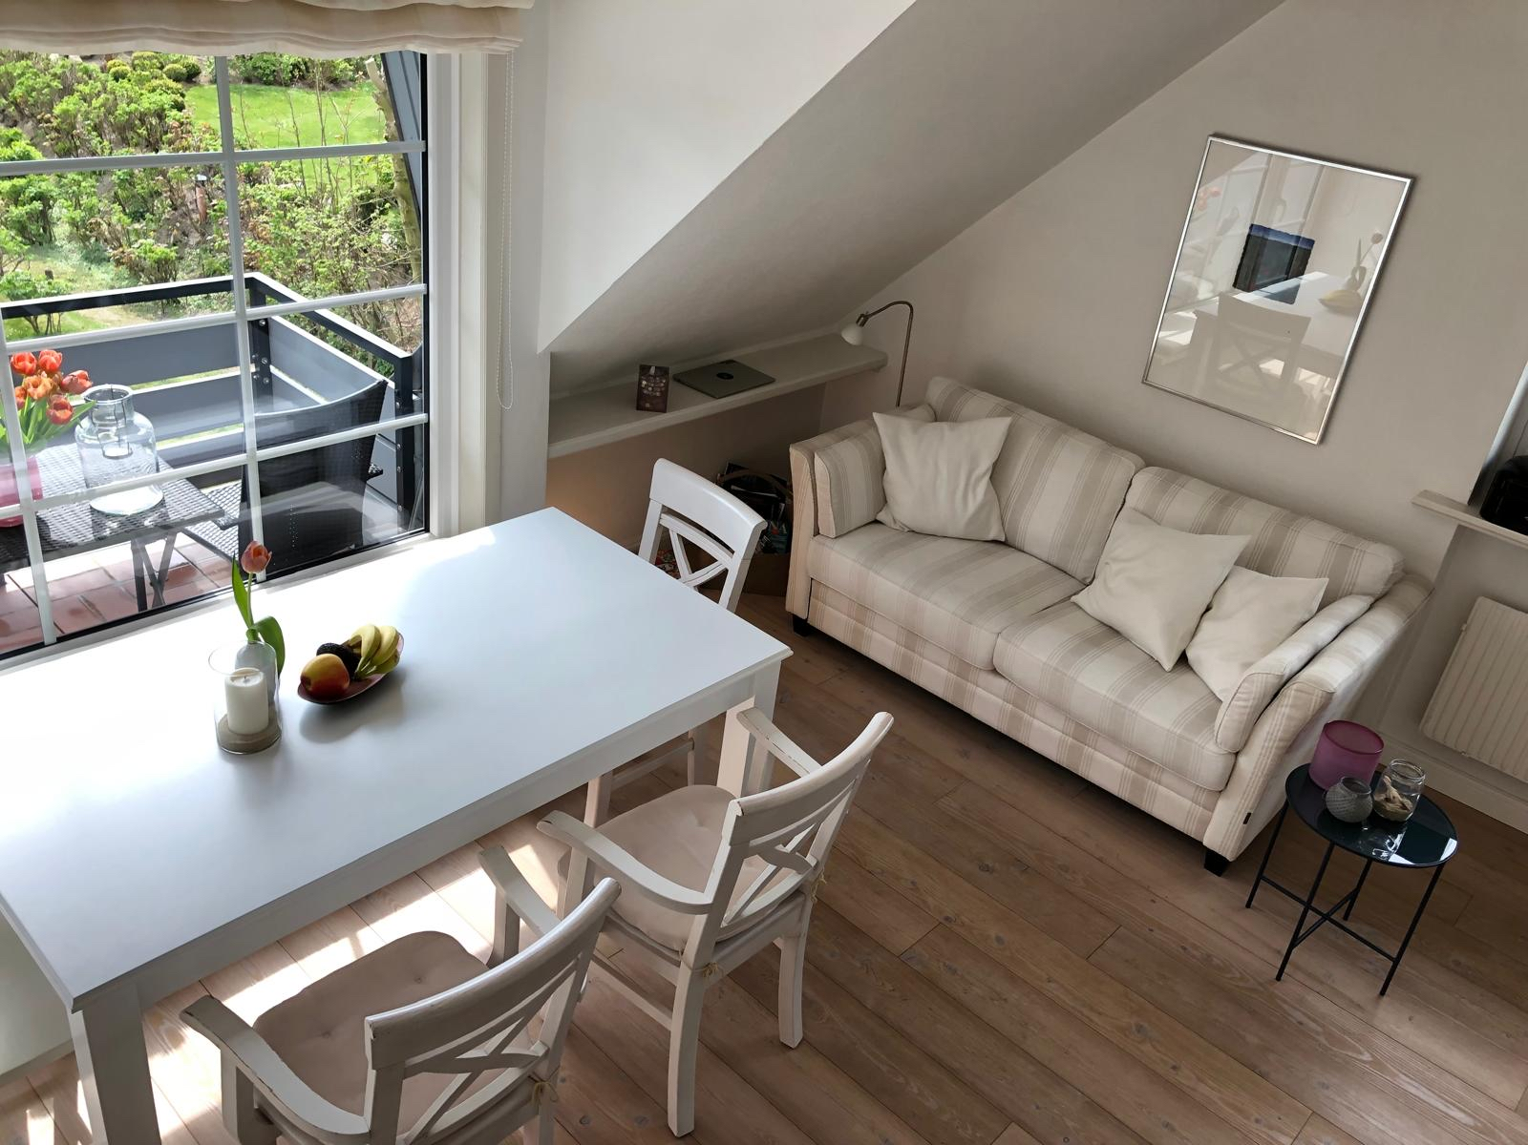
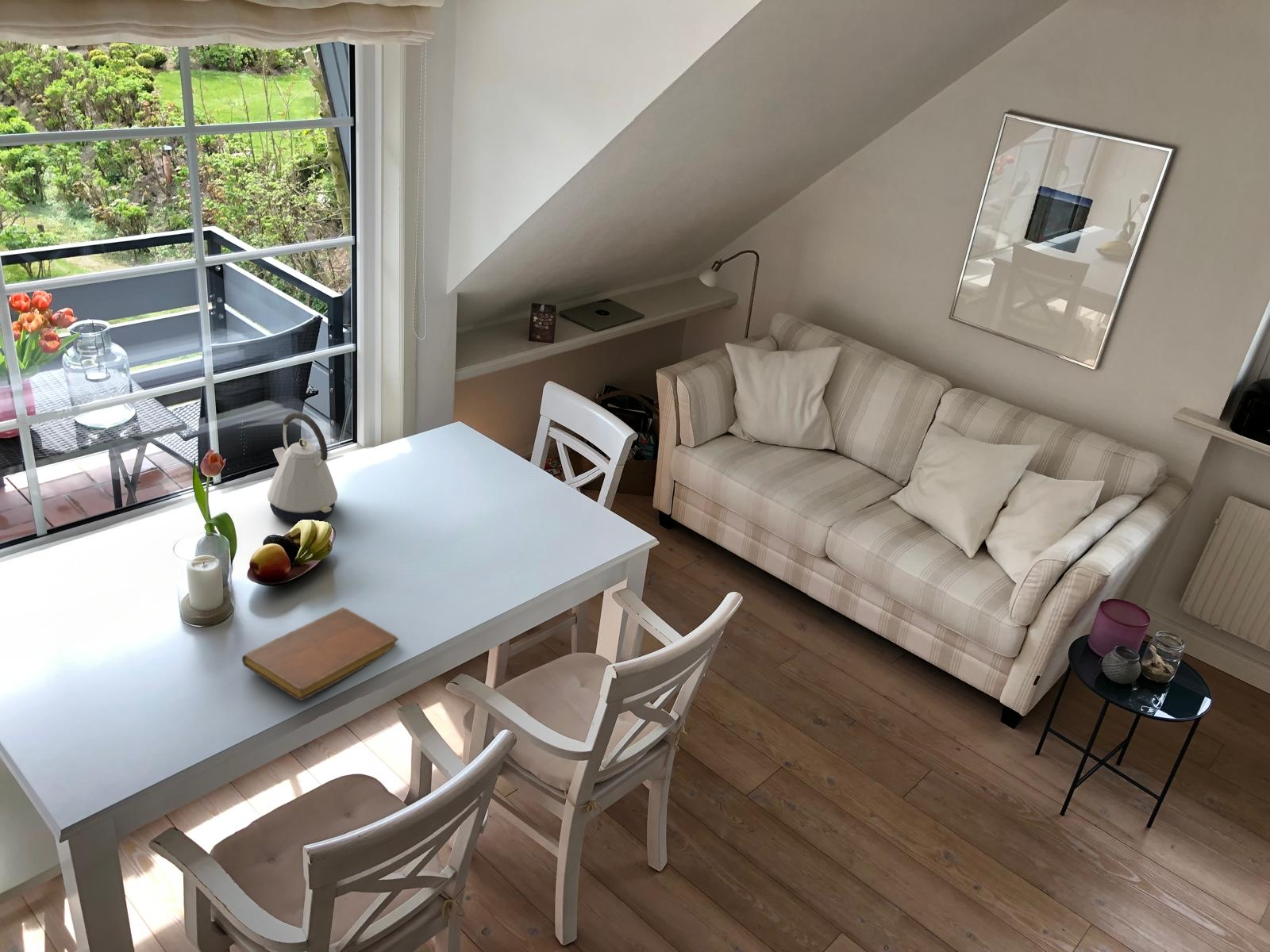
+ notebook [241,607,399,701]
+ kettle [267,412,338,523]
